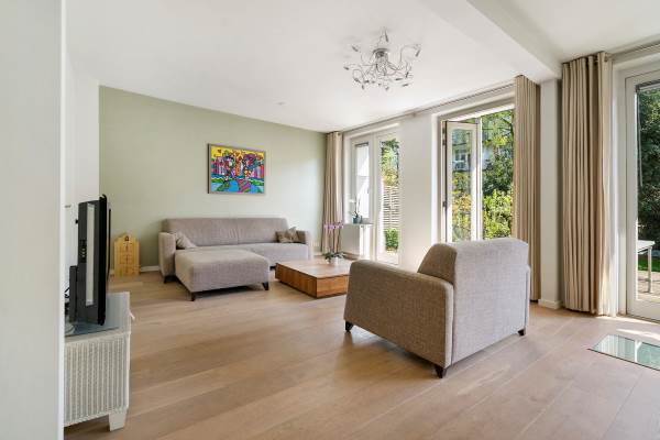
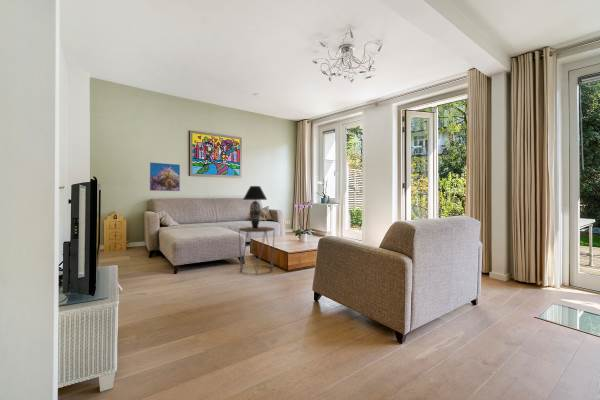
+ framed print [148,161,181,192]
+ table lamp [242,185,268,228]
+ side table [238,226,276,276]
